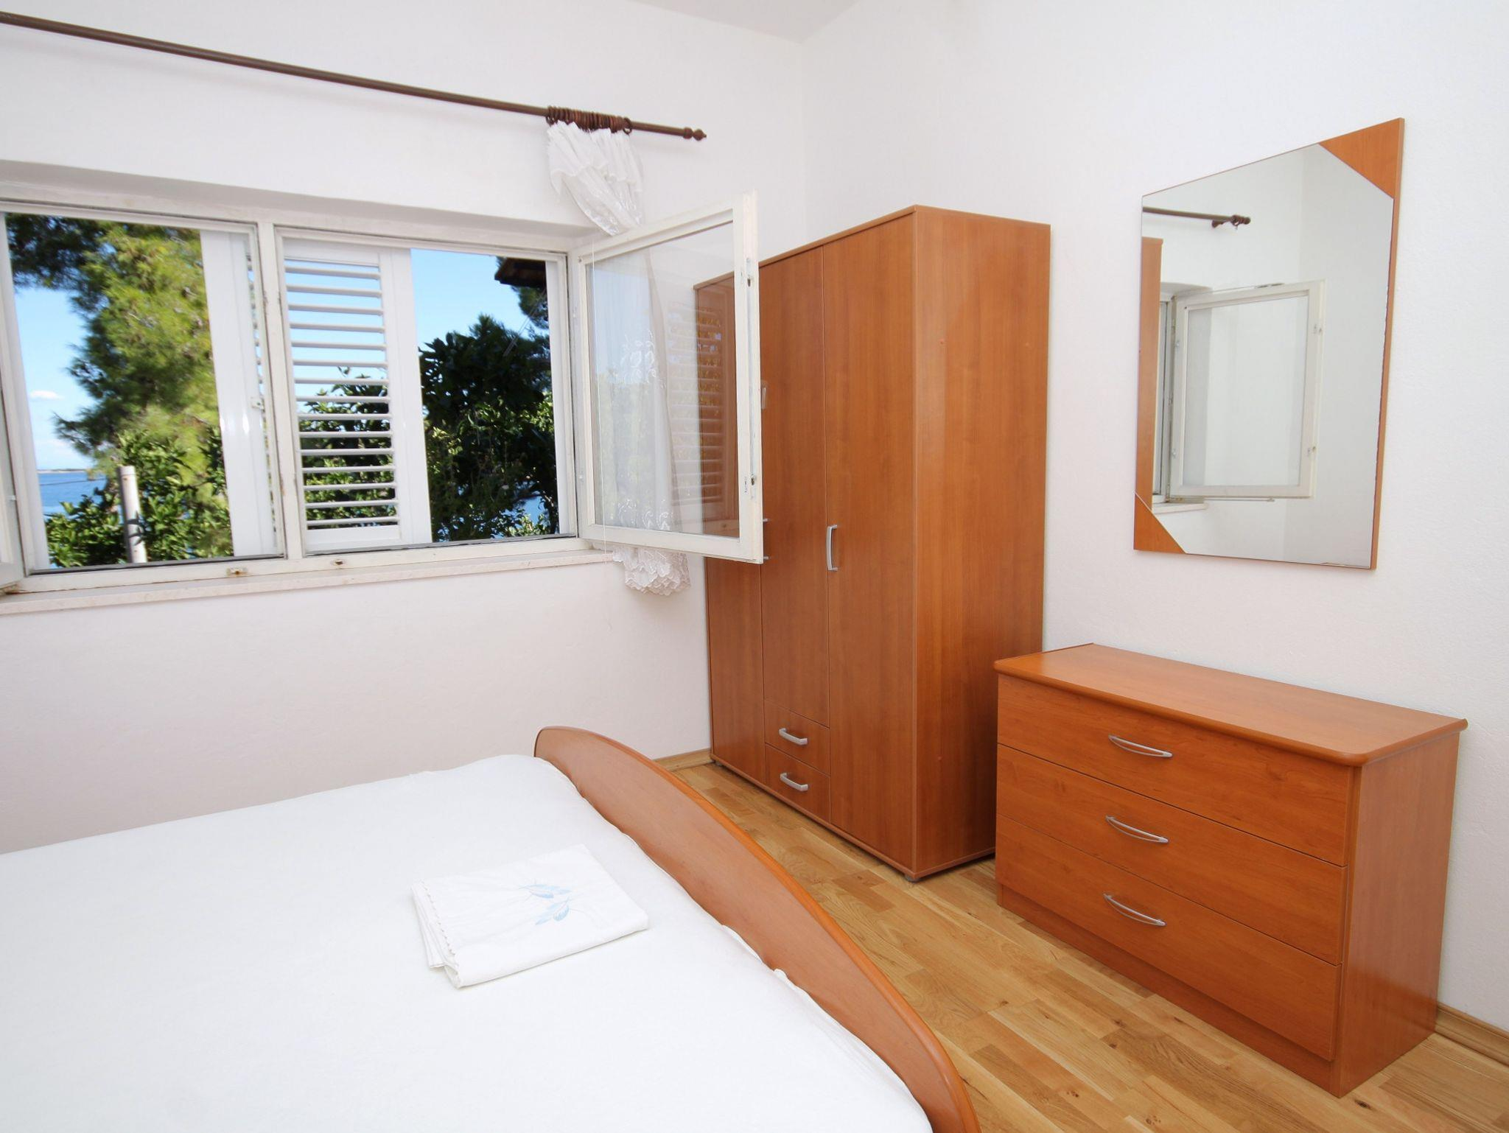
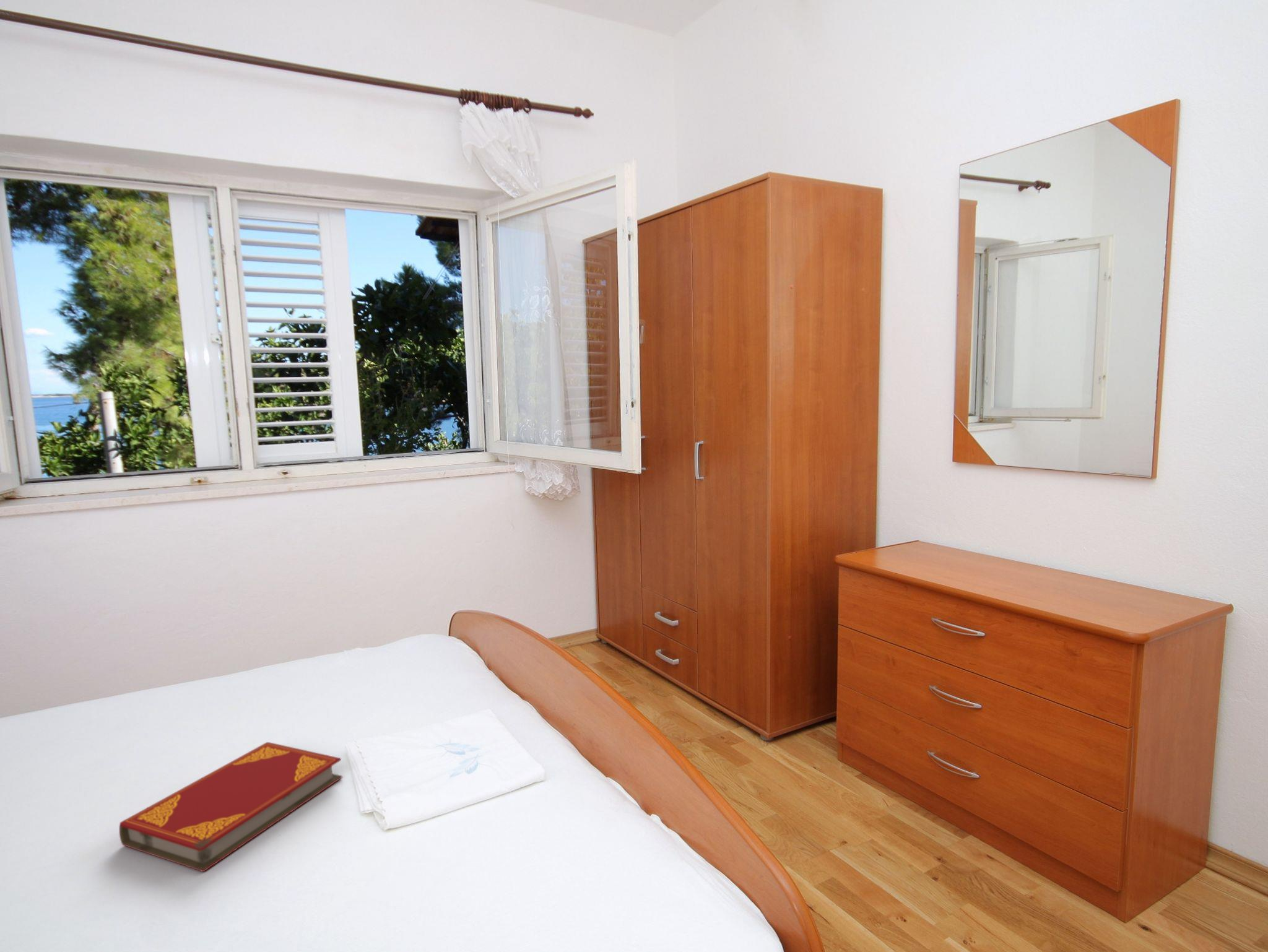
+ hardback book [119,742,343,872]
